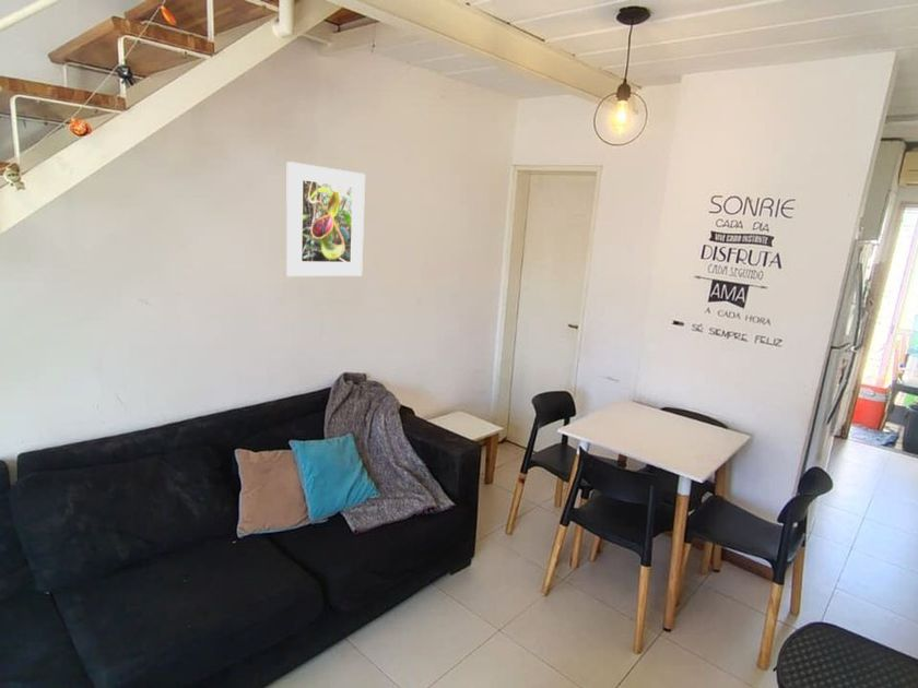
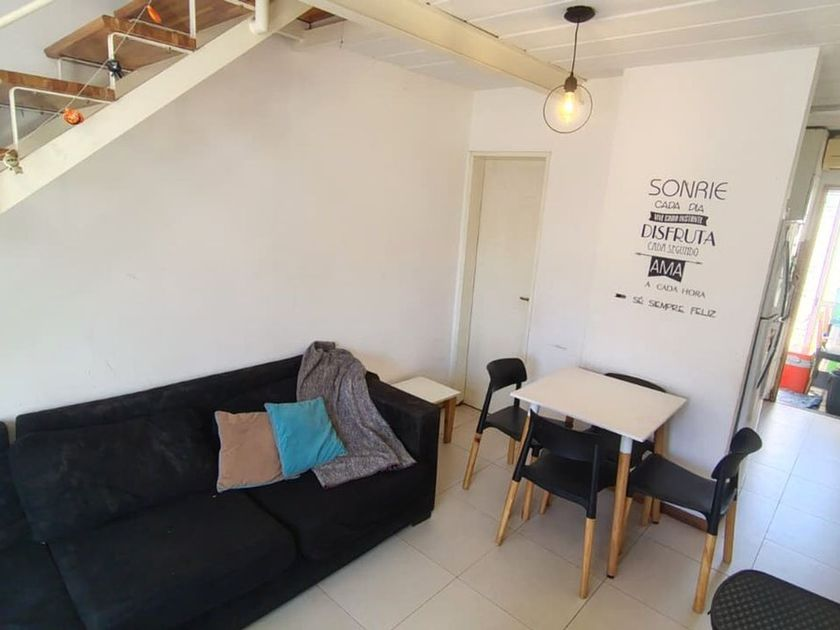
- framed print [285,161,366,277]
